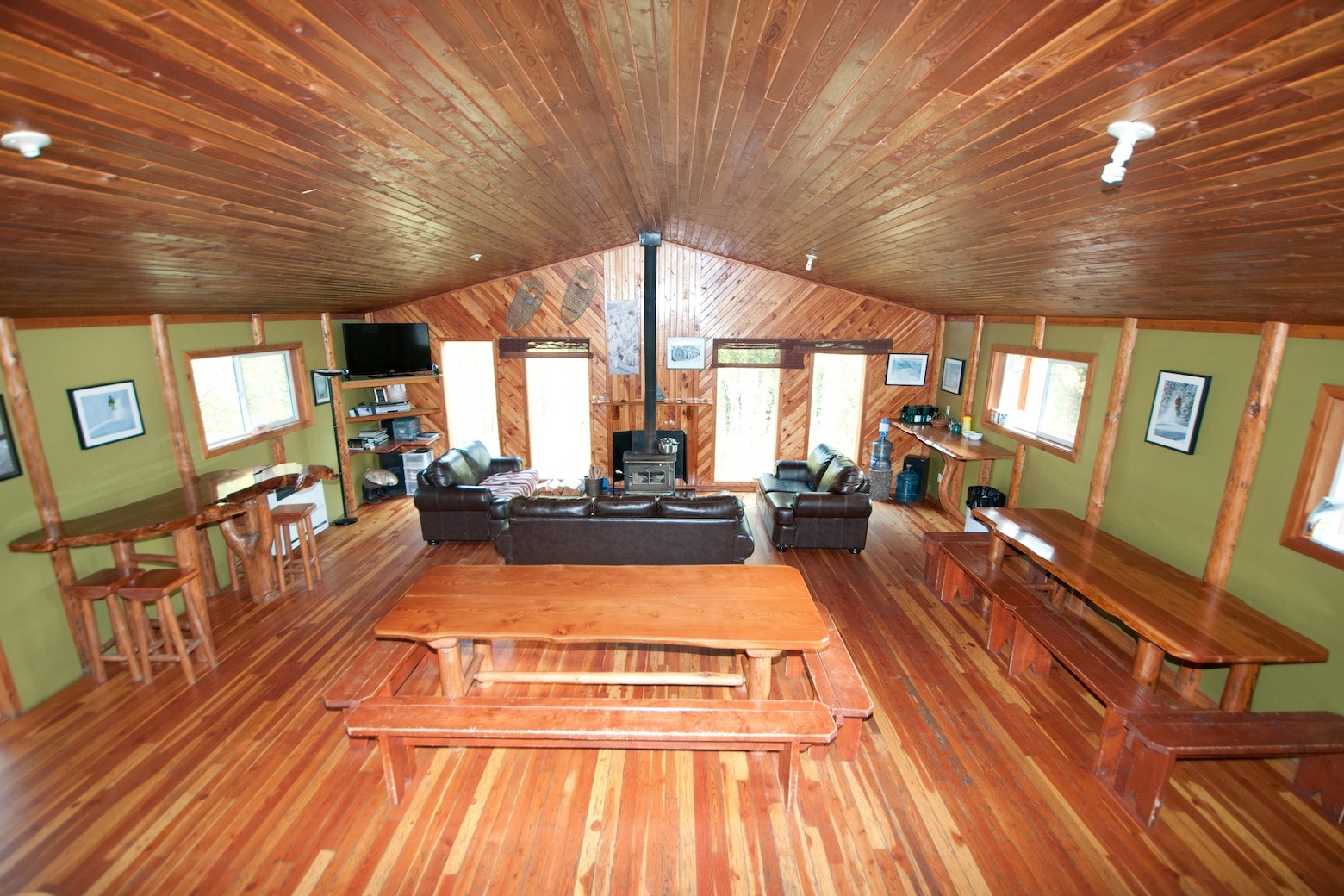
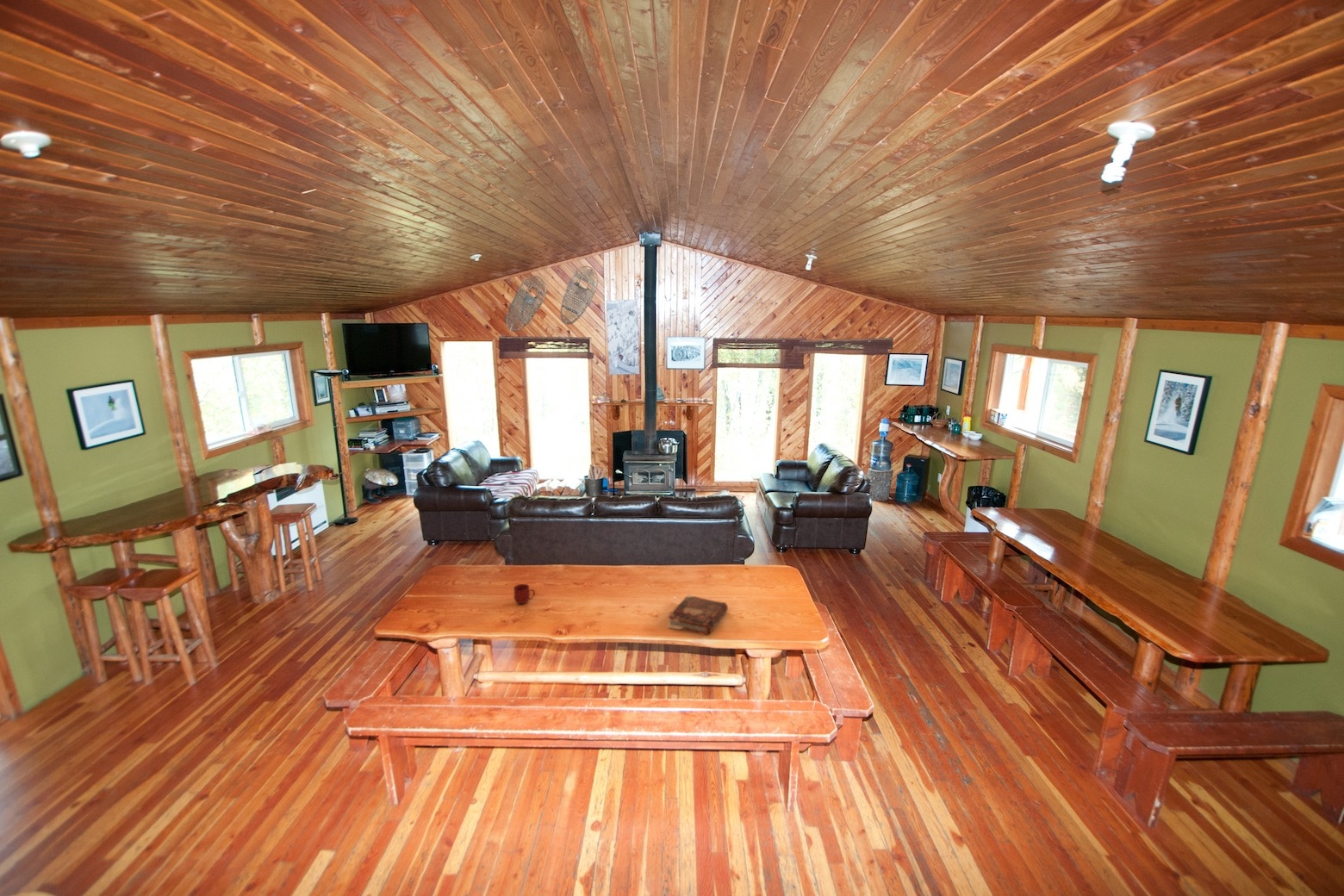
+ mug [513,583,536,605]
+ book [666,594,729,637]
